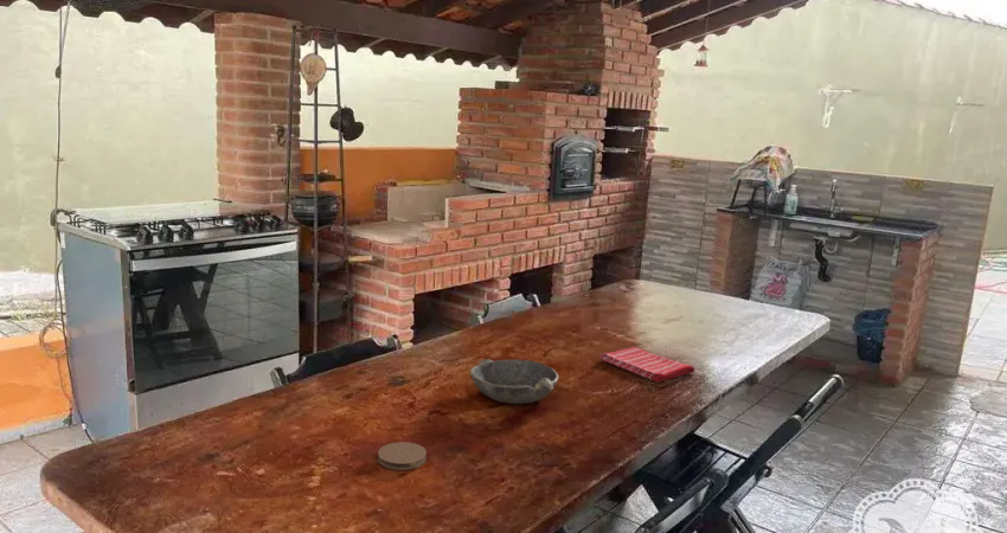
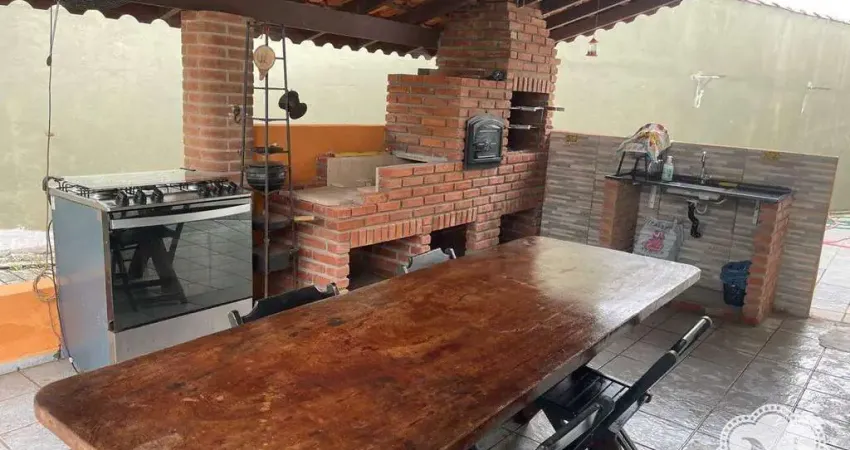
- bowl [469,358,559,405]
- dish towel [598,346,695,384]
- coaster [377,441,428,471]
